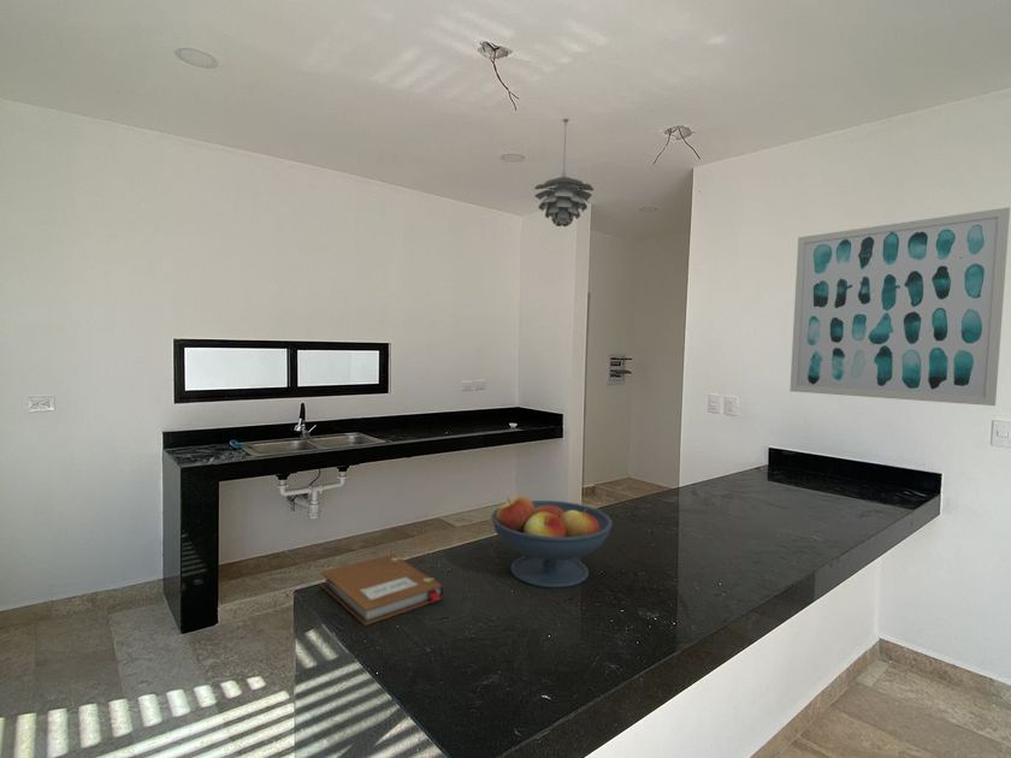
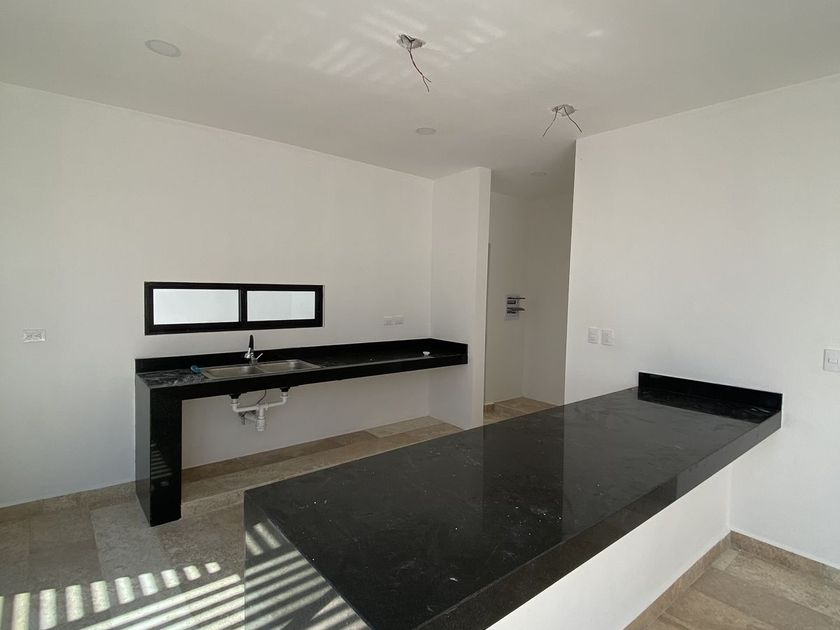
- notebook [320,553,447,627]
- pendant light [533,118,595,227]
- wall art [788,206,1011,407]
- fruit bowl [490,496,613,588]
